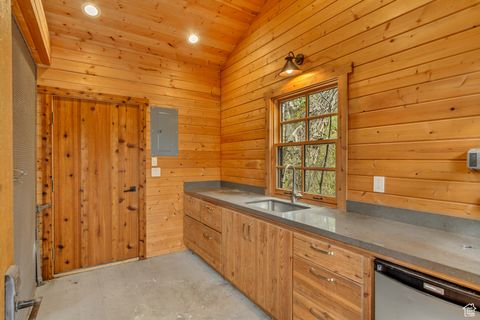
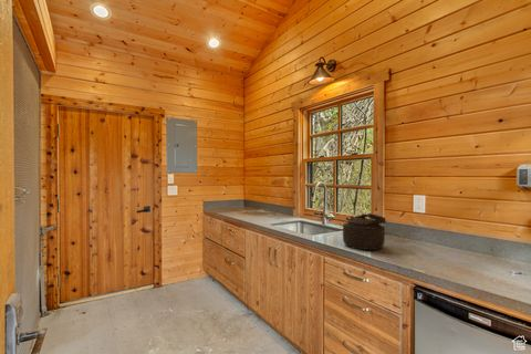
+ kettle [342,212,387,251]
